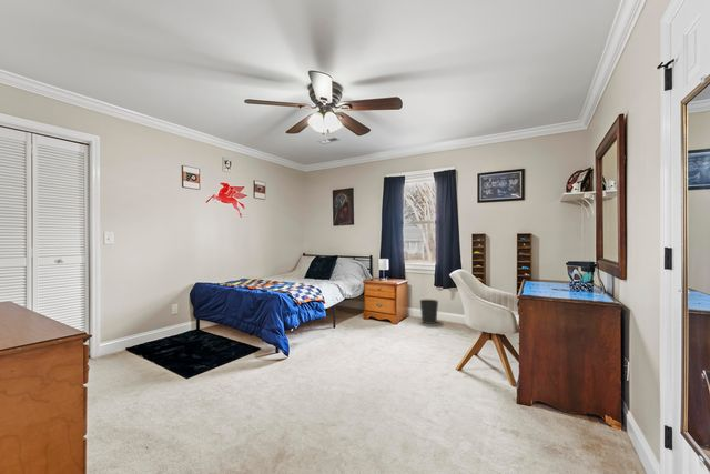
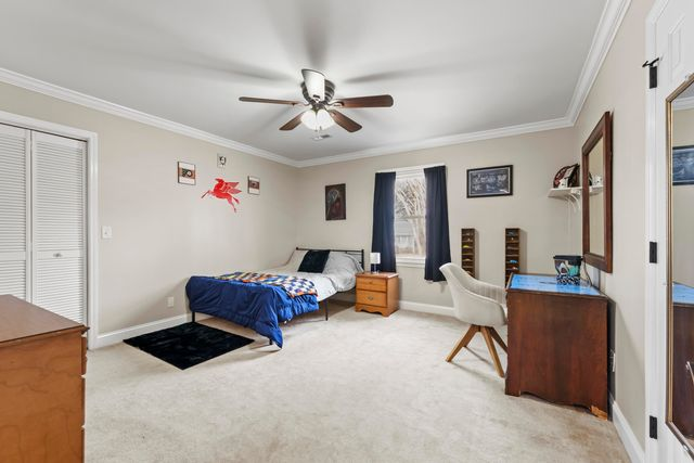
- wastebasket [419,299,439,325]
